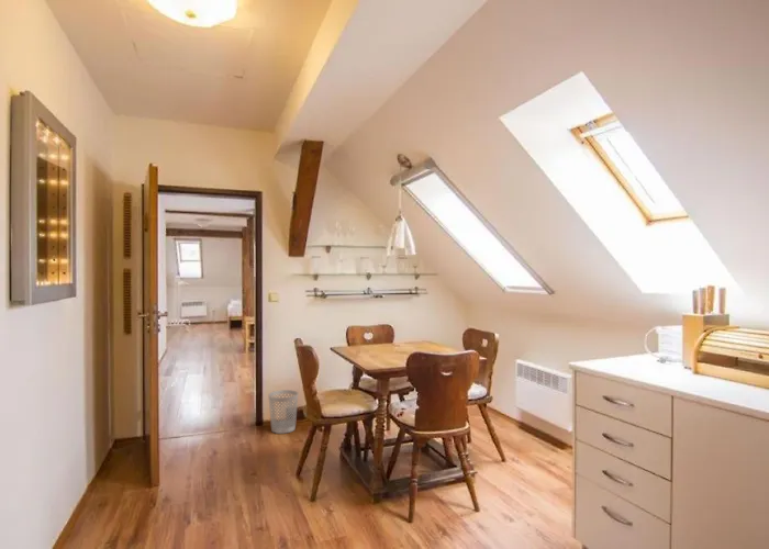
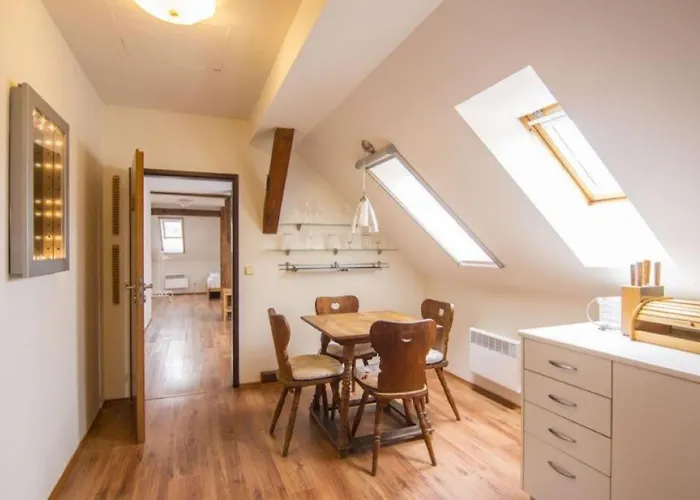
- wastebasket [268,389,299,435]
